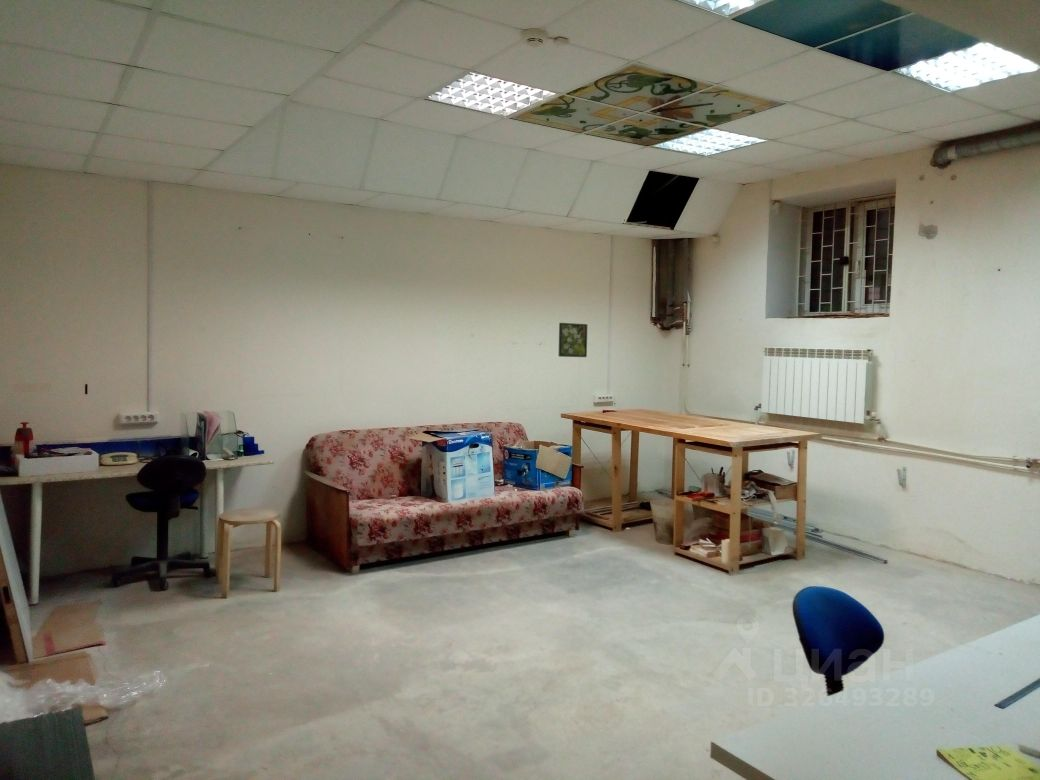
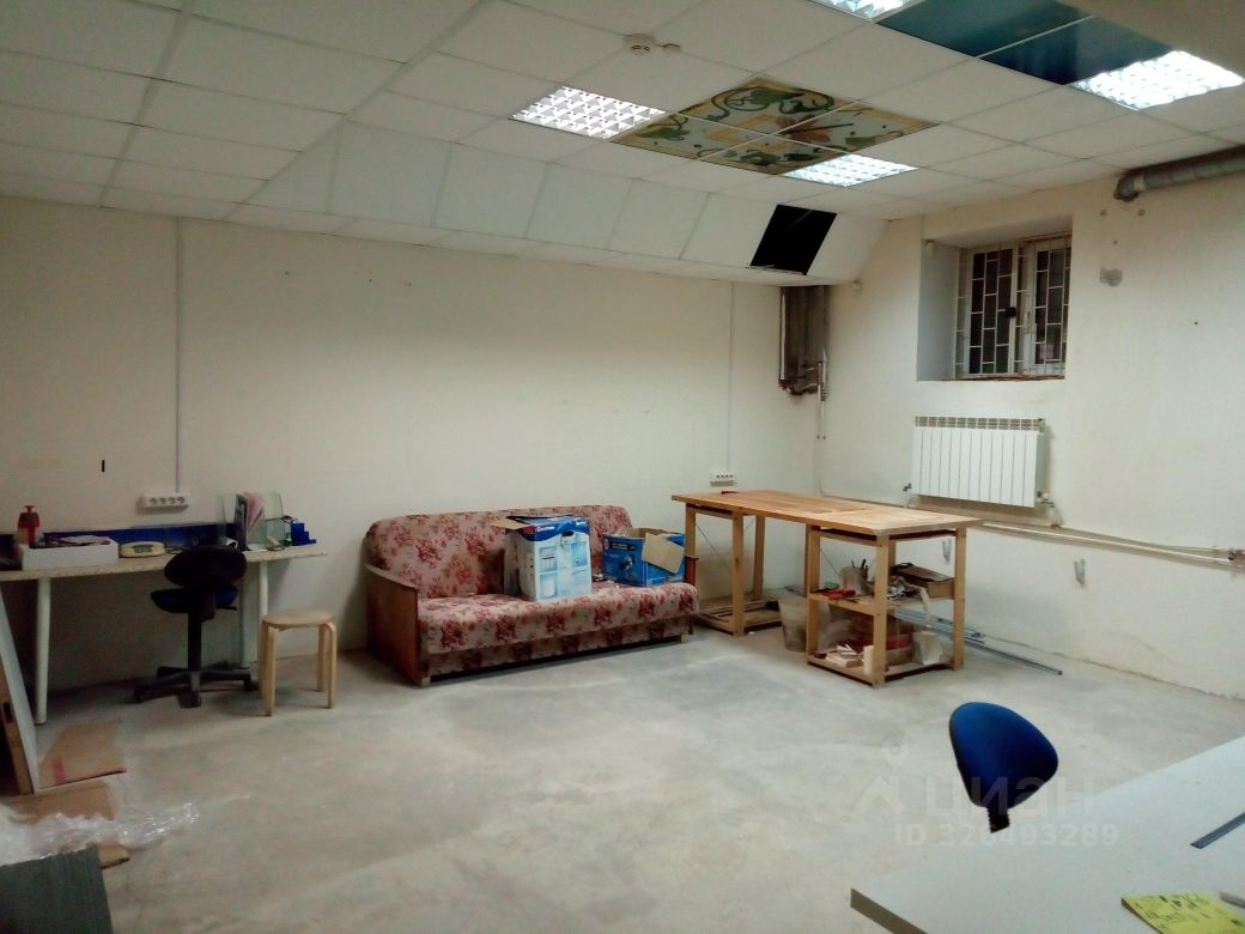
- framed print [558,322,588,358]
